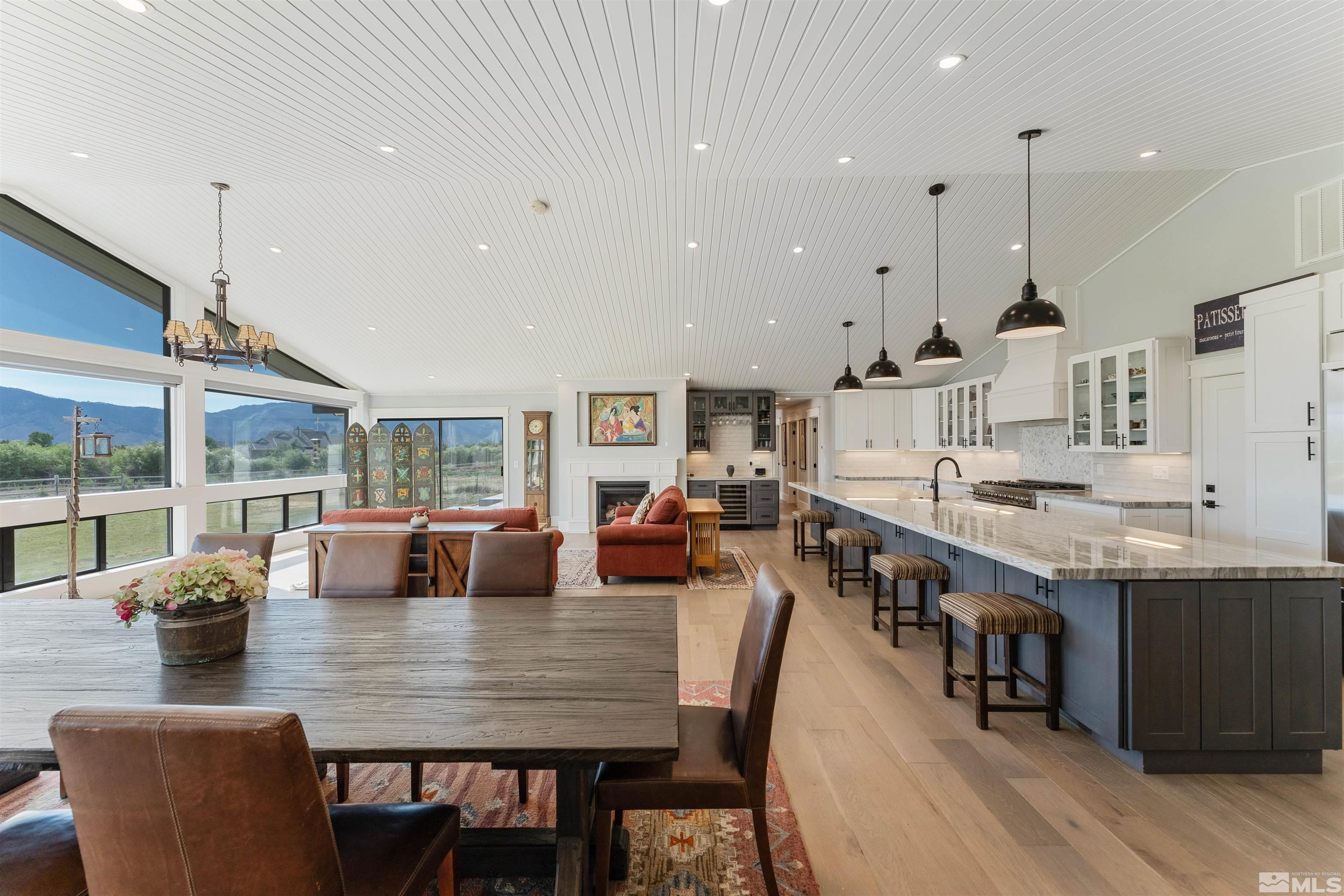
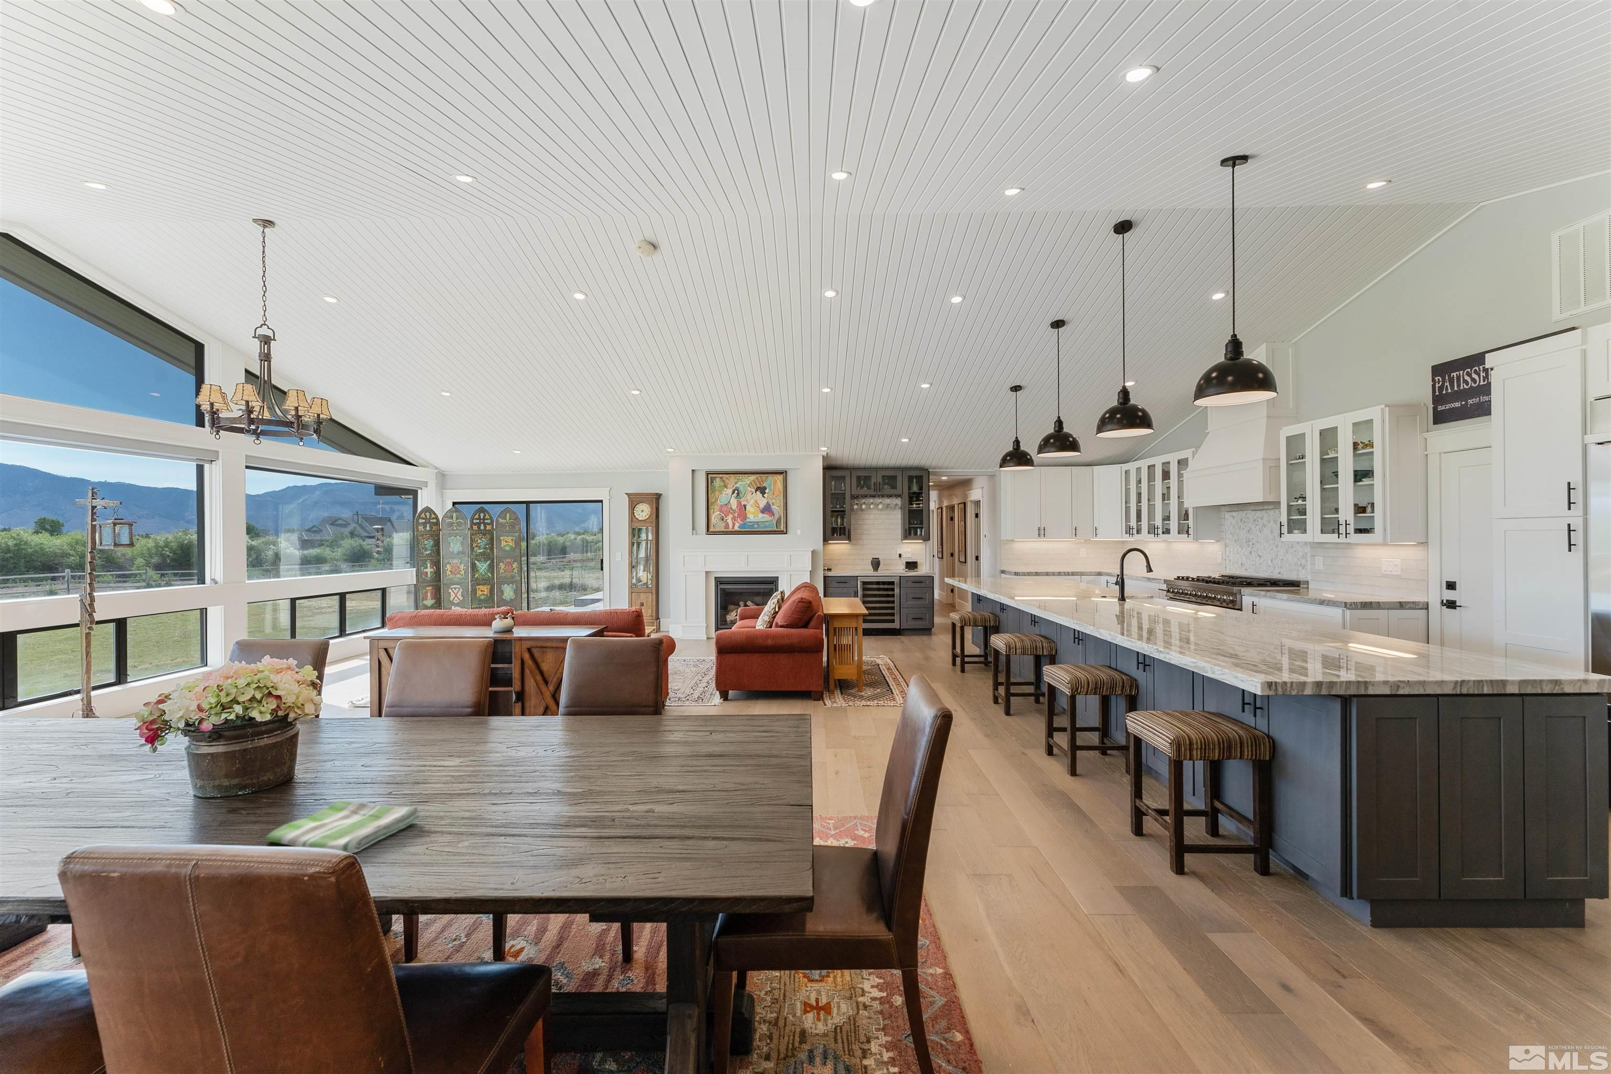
+ dish towel [265,801,422,853]
